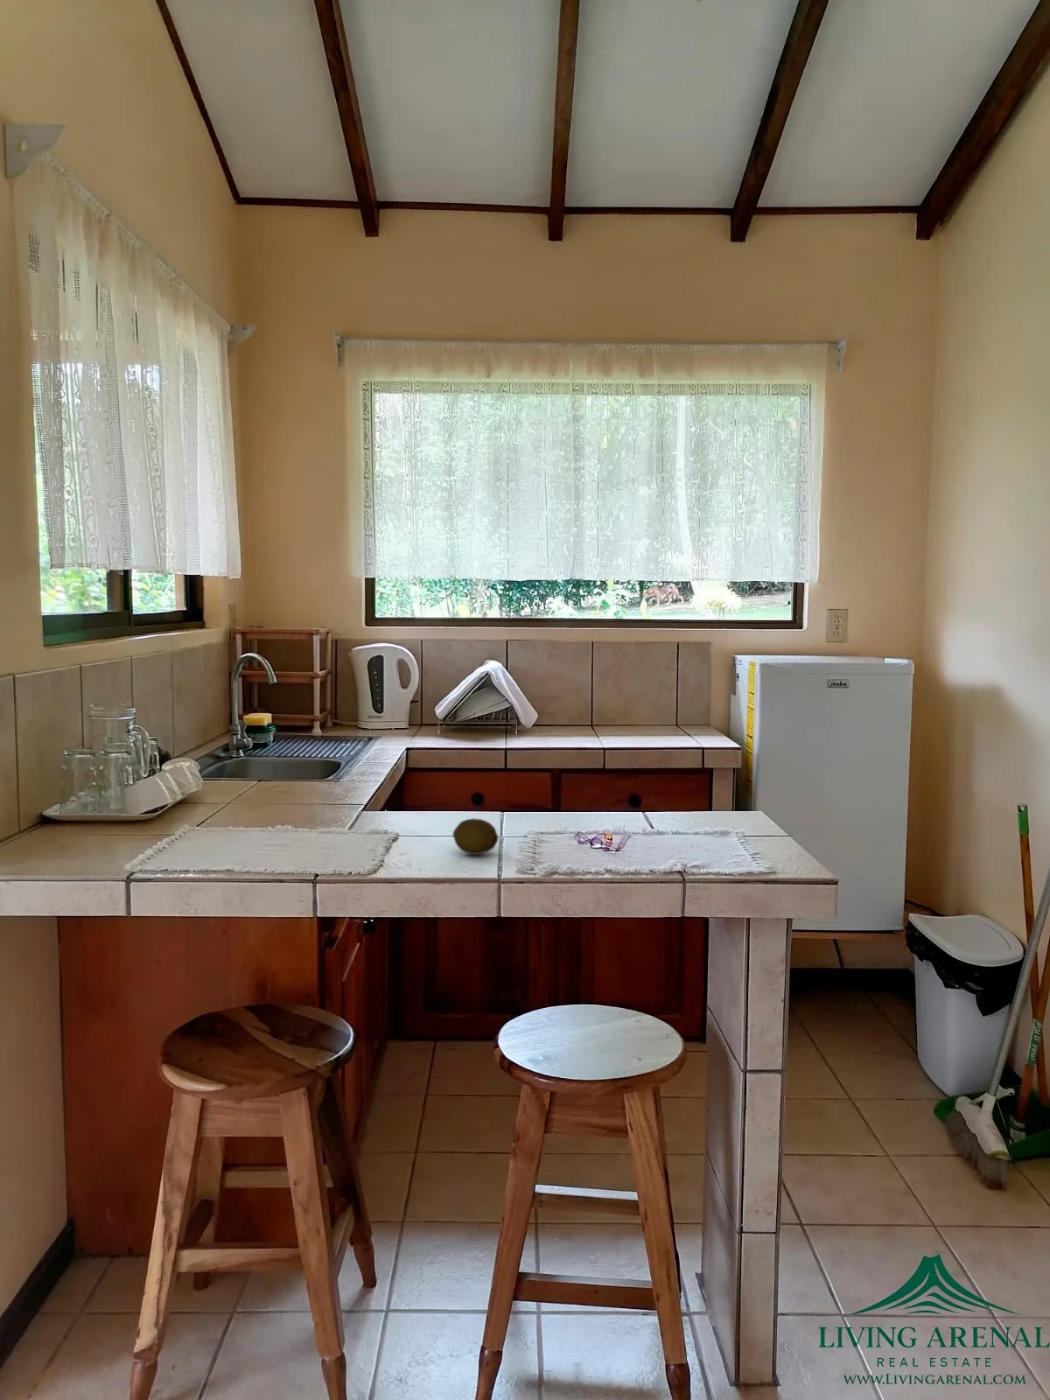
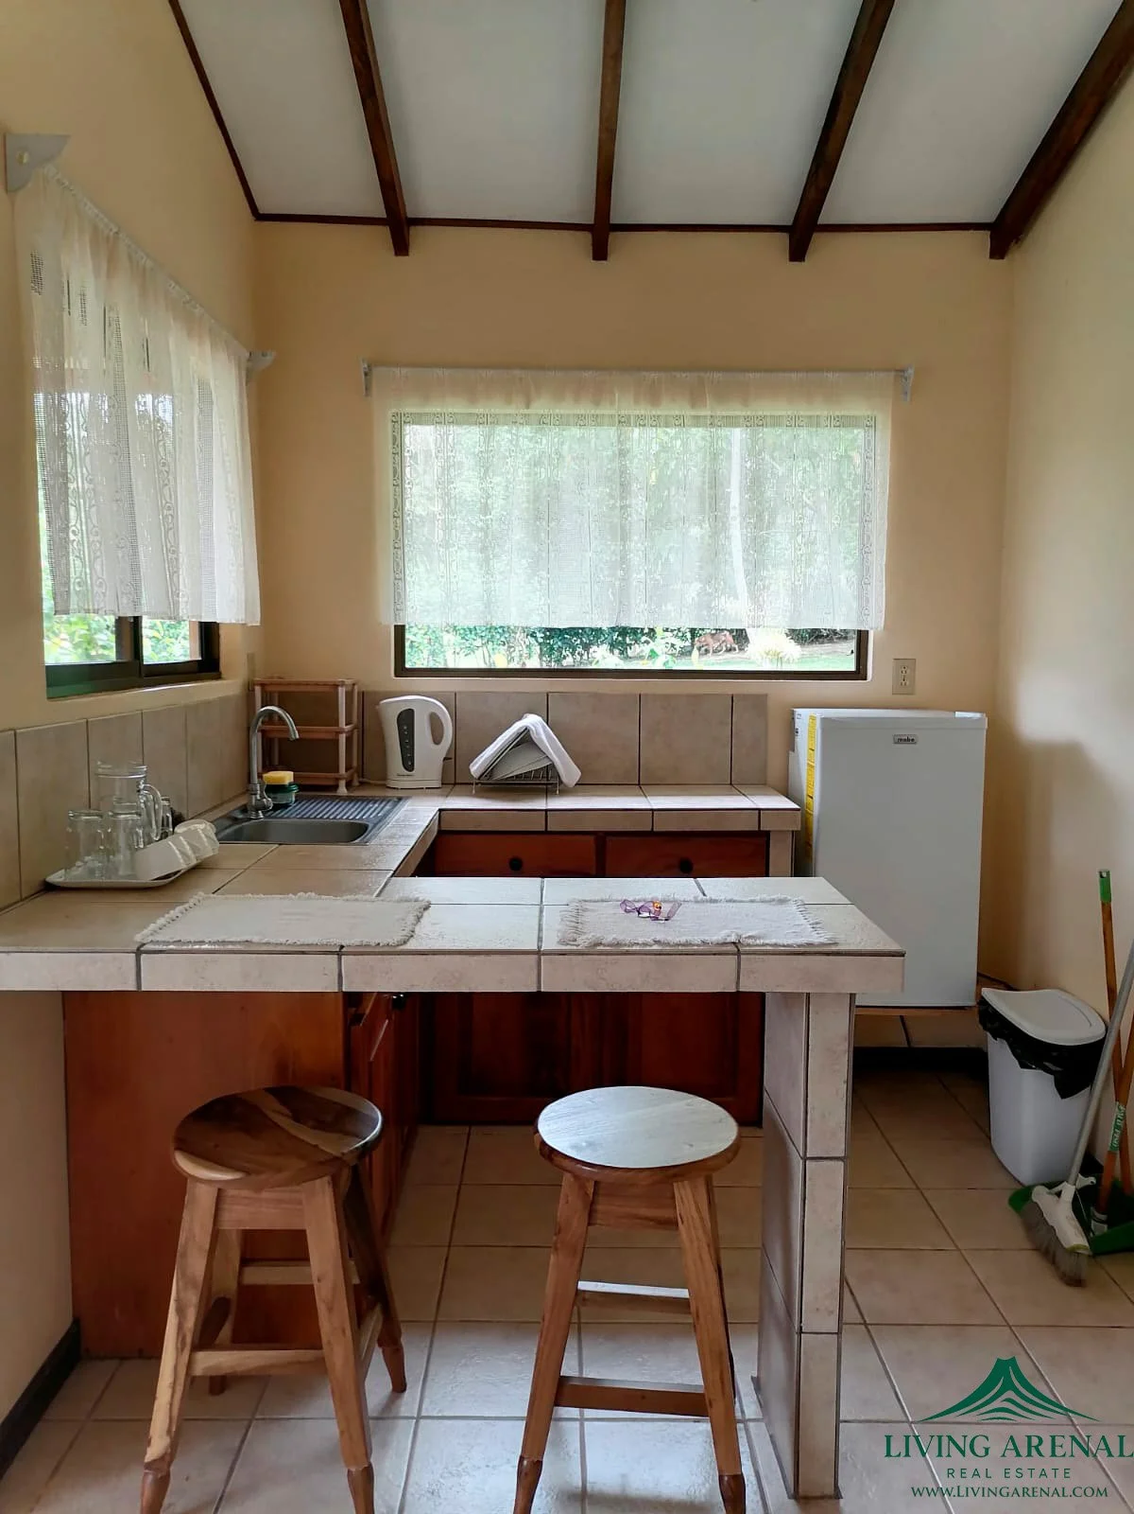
- fruit [451,818,499,855]
